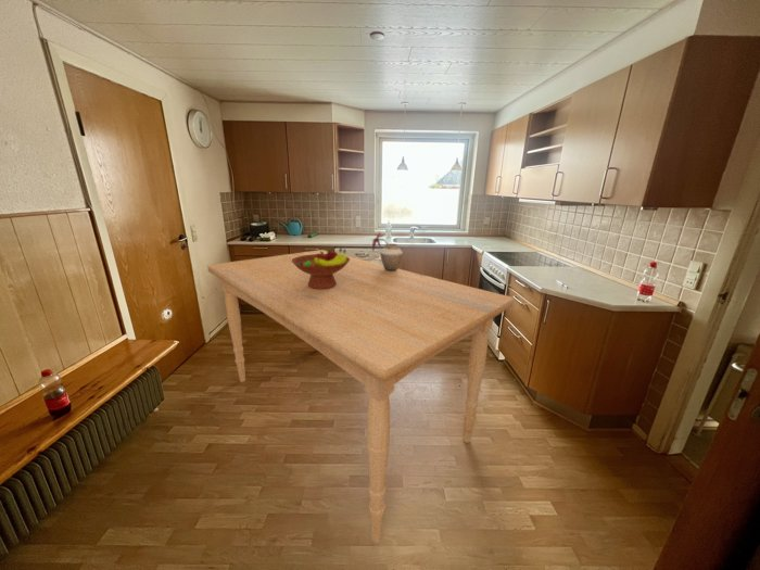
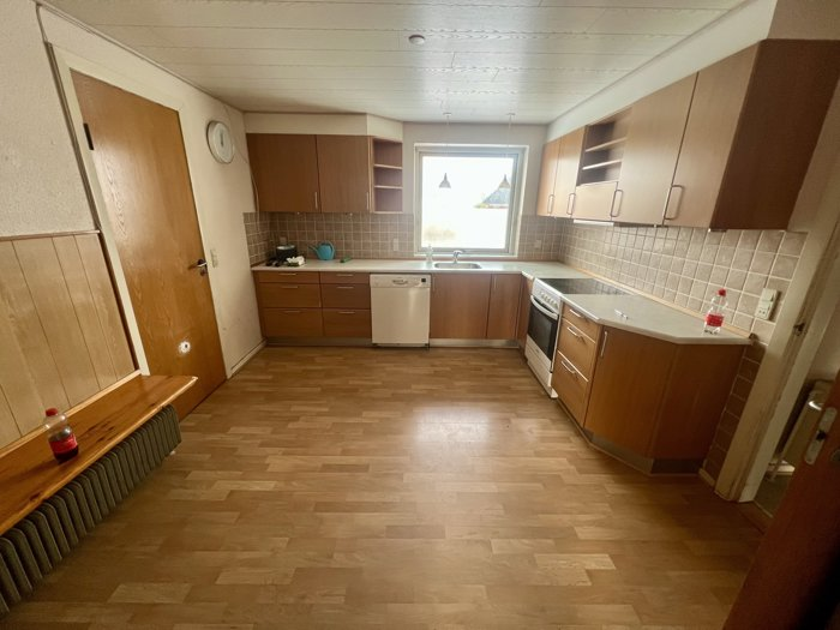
- dining table [206,249,515,544]
- vase [371,231,404,271]
- fruit bowl [292,246,350,289]
